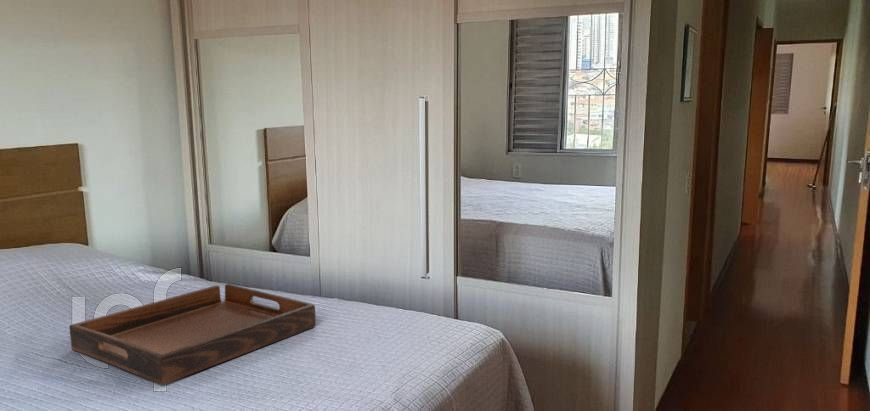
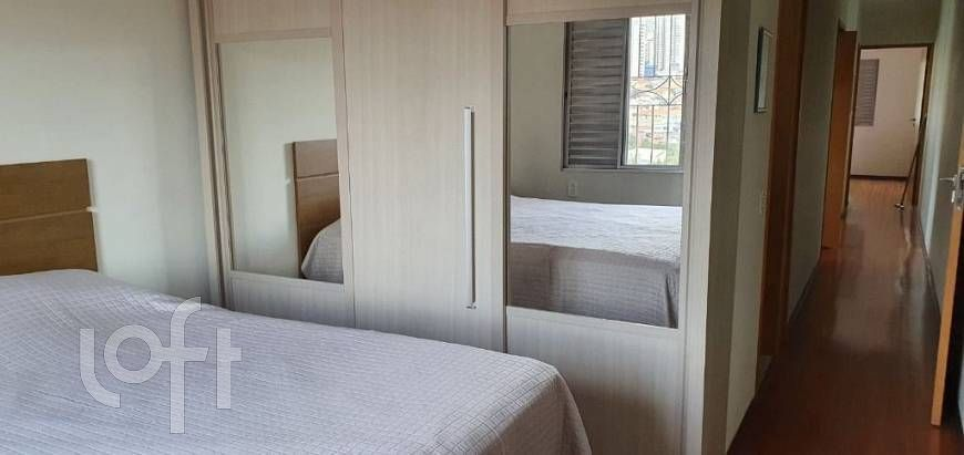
- serving tray [68,283,316,386]
